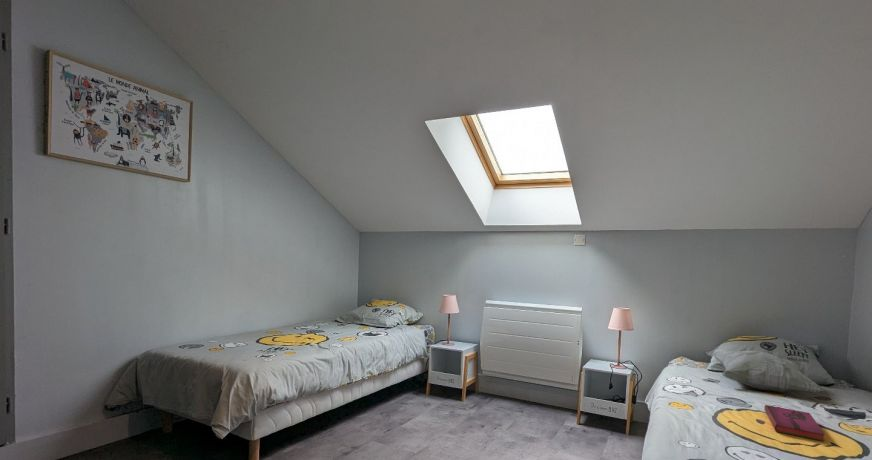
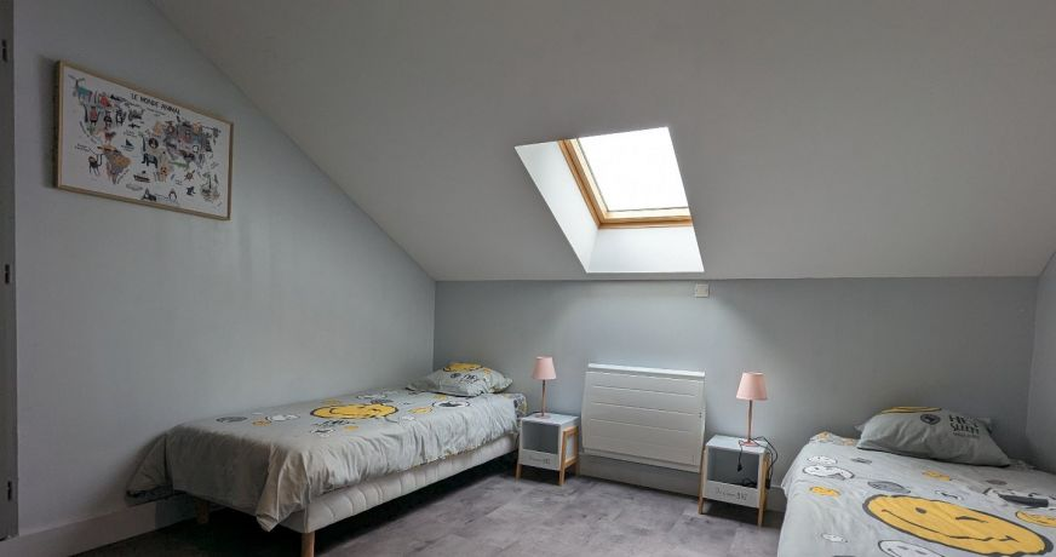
- hardback book [763,404,826,442]
- decorative pillow [711,350,825,393]
